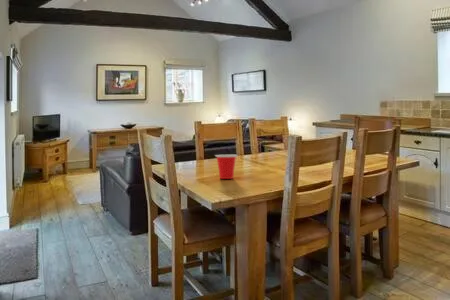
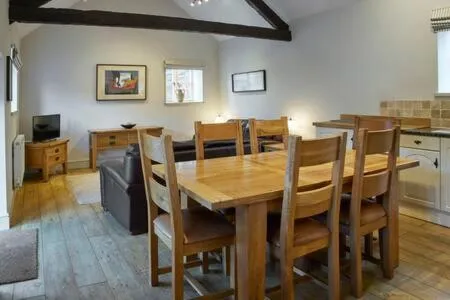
- cup [214,154,238,180]
